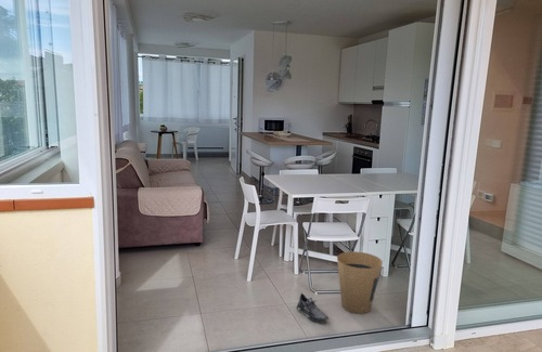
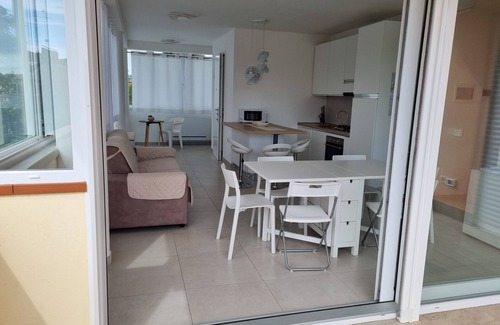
- trash can [336,250,384,315]
- shoe [296,292,330,324]
